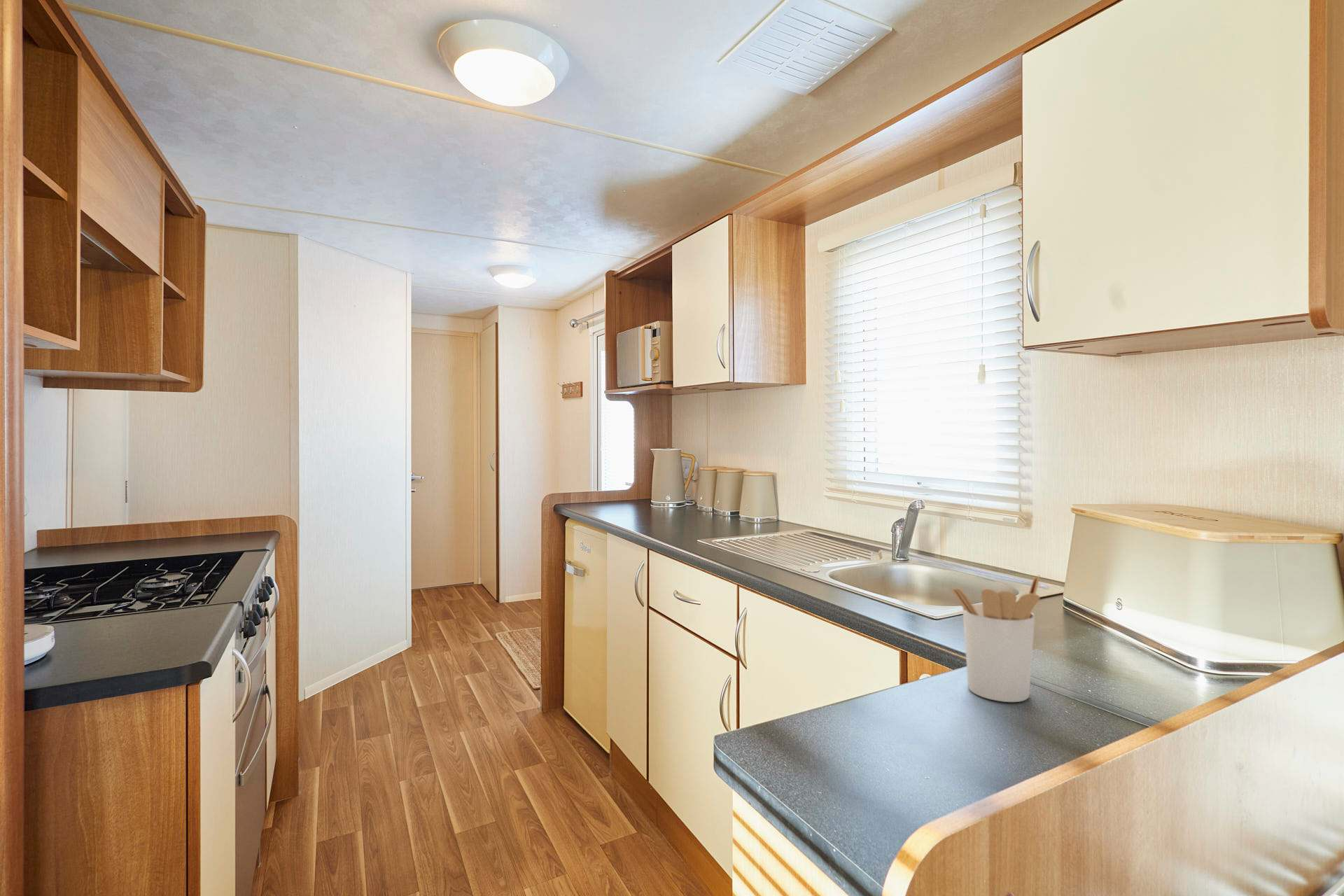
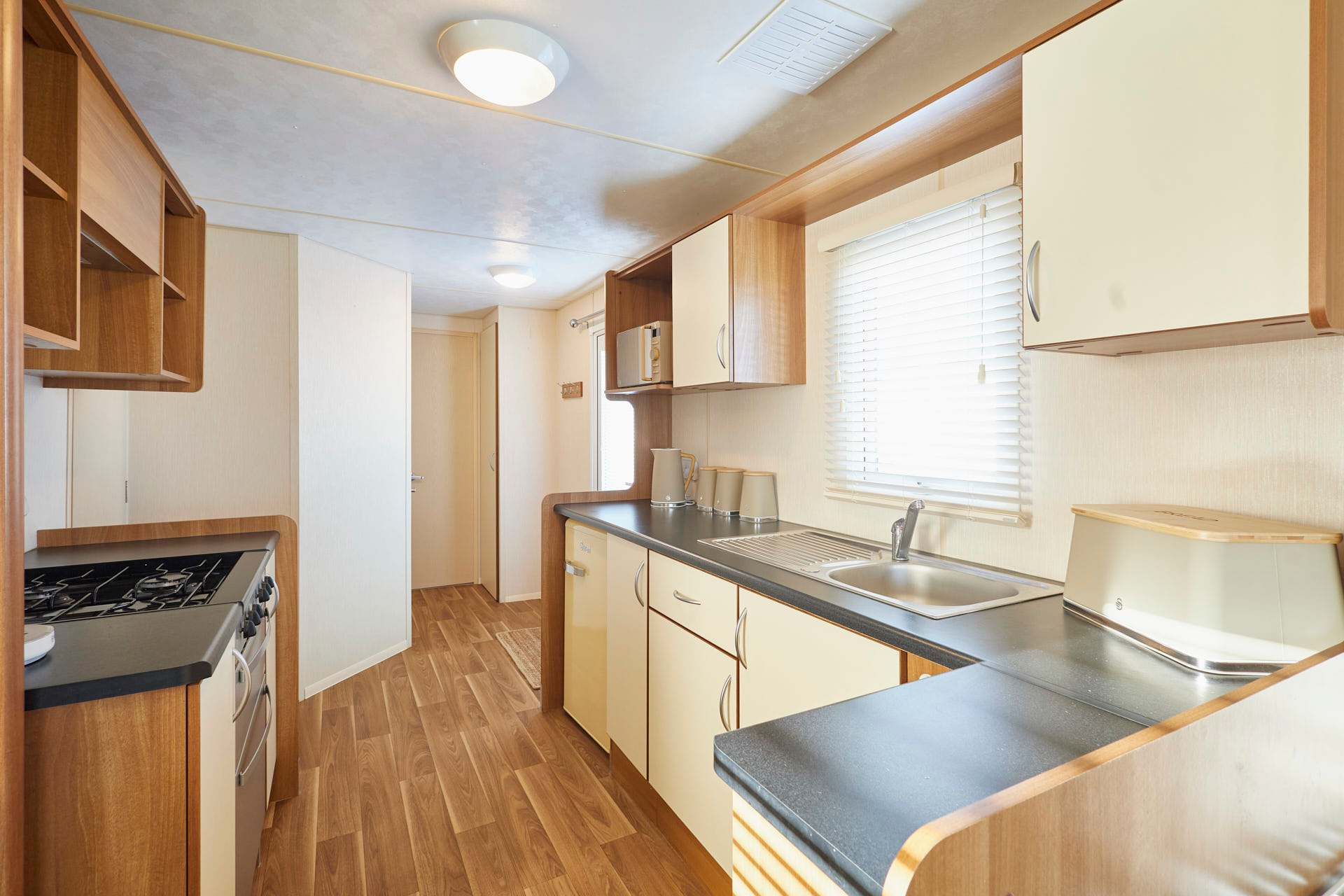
- utensil holder [949,575,1040,703]
